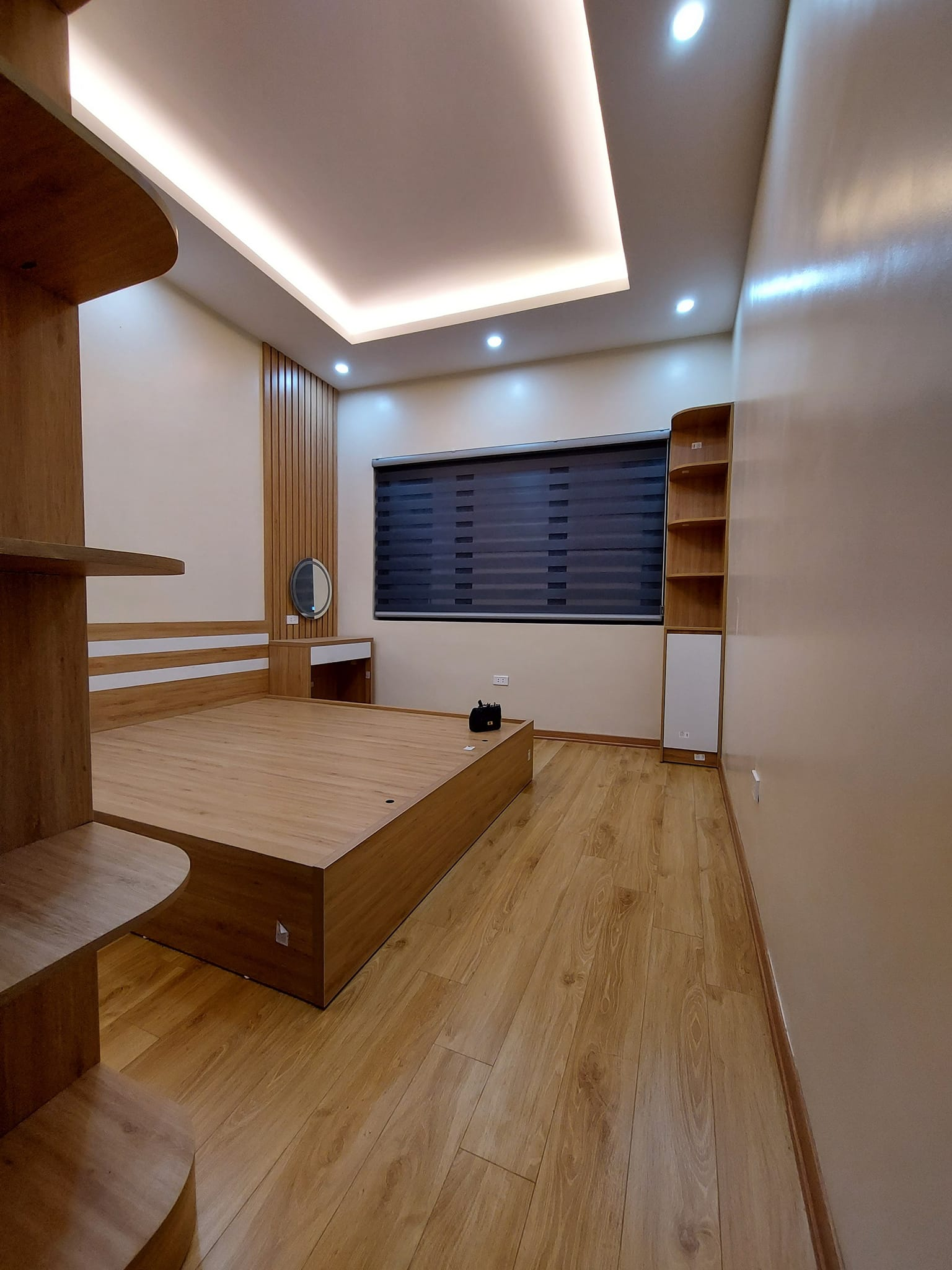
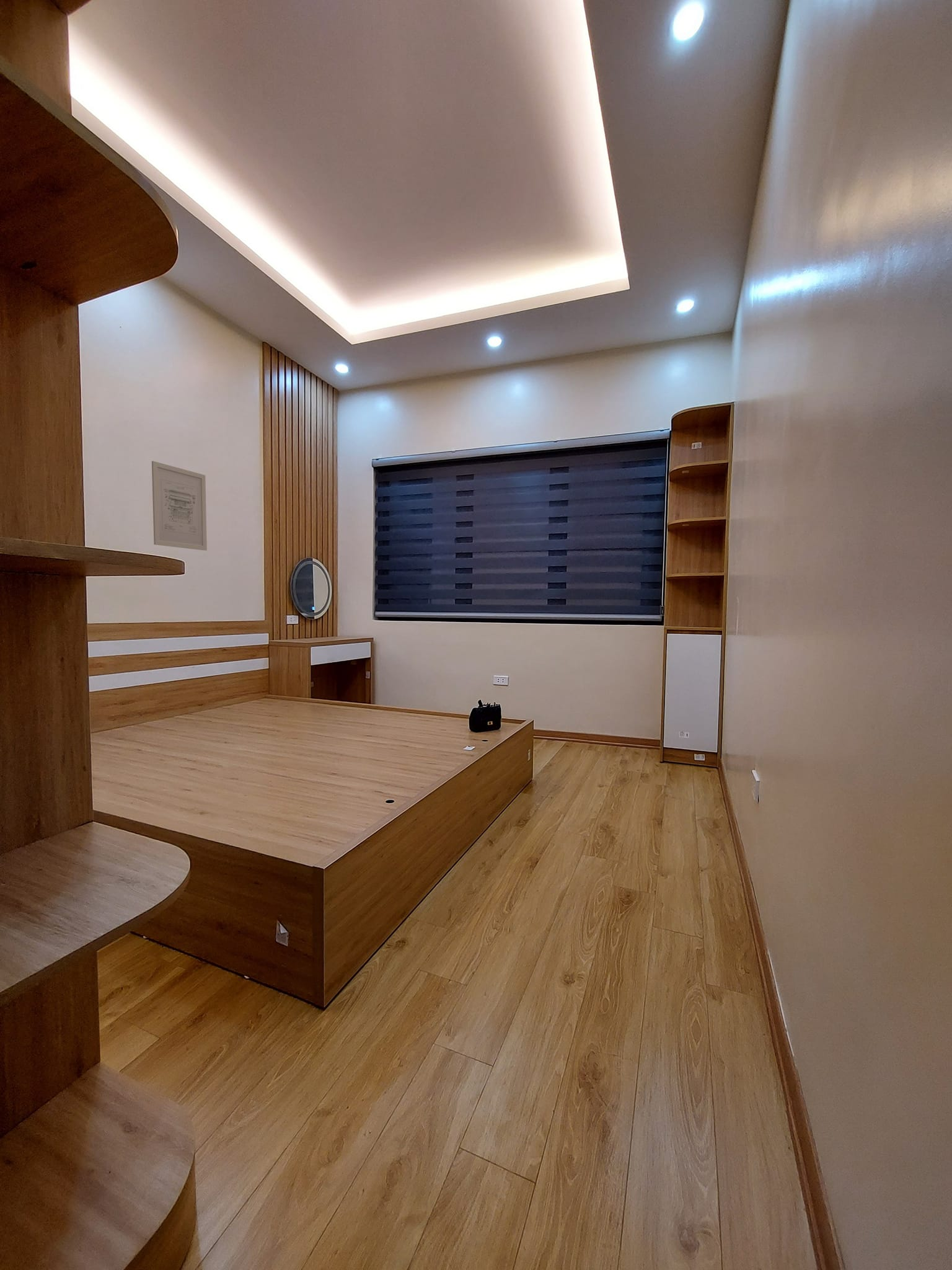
+ wall art [151,460,208,551]
